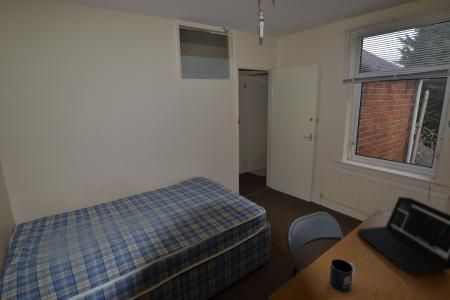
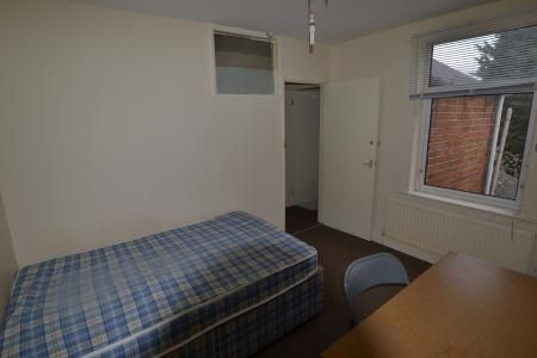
- laptop [357,196,450,276]
- mug [329,258,357,293]
